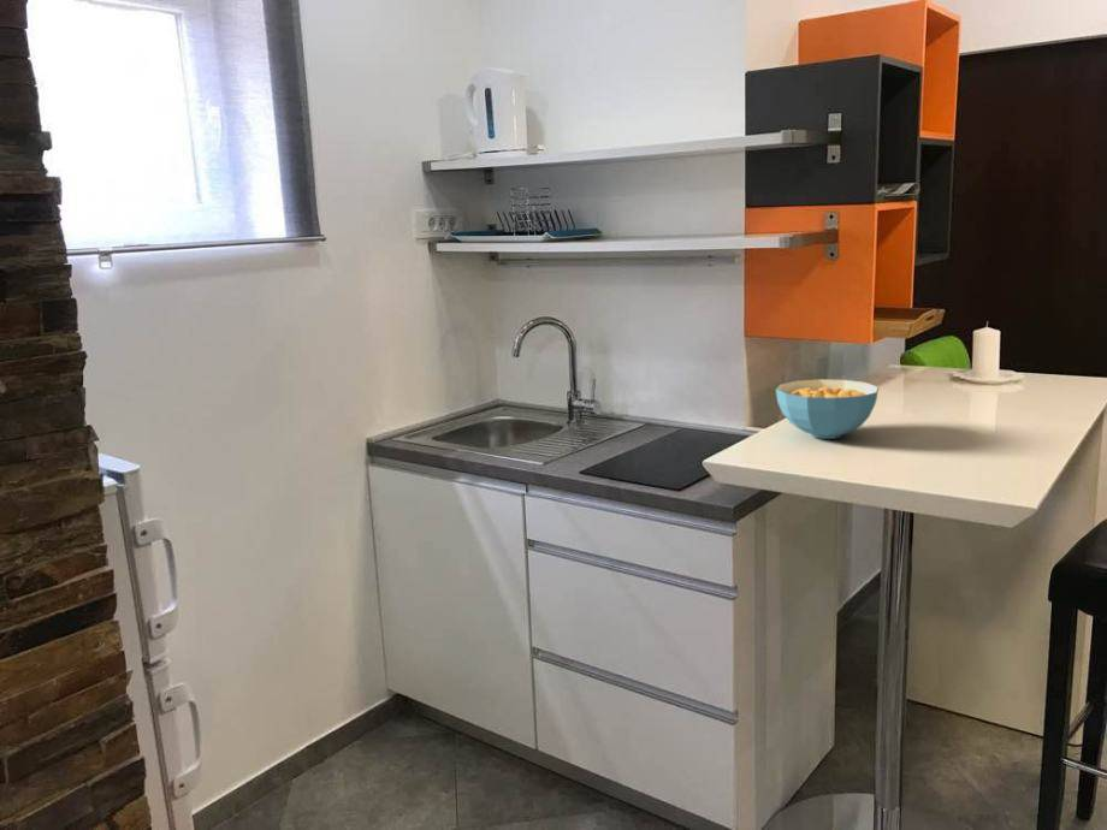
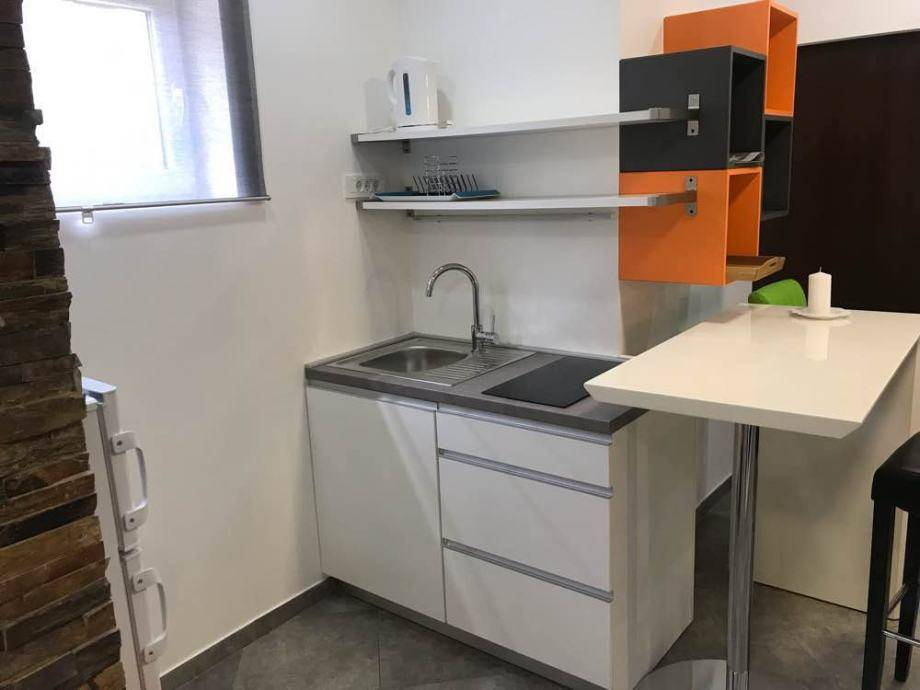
- cereal bowl [775,378,880,440]
